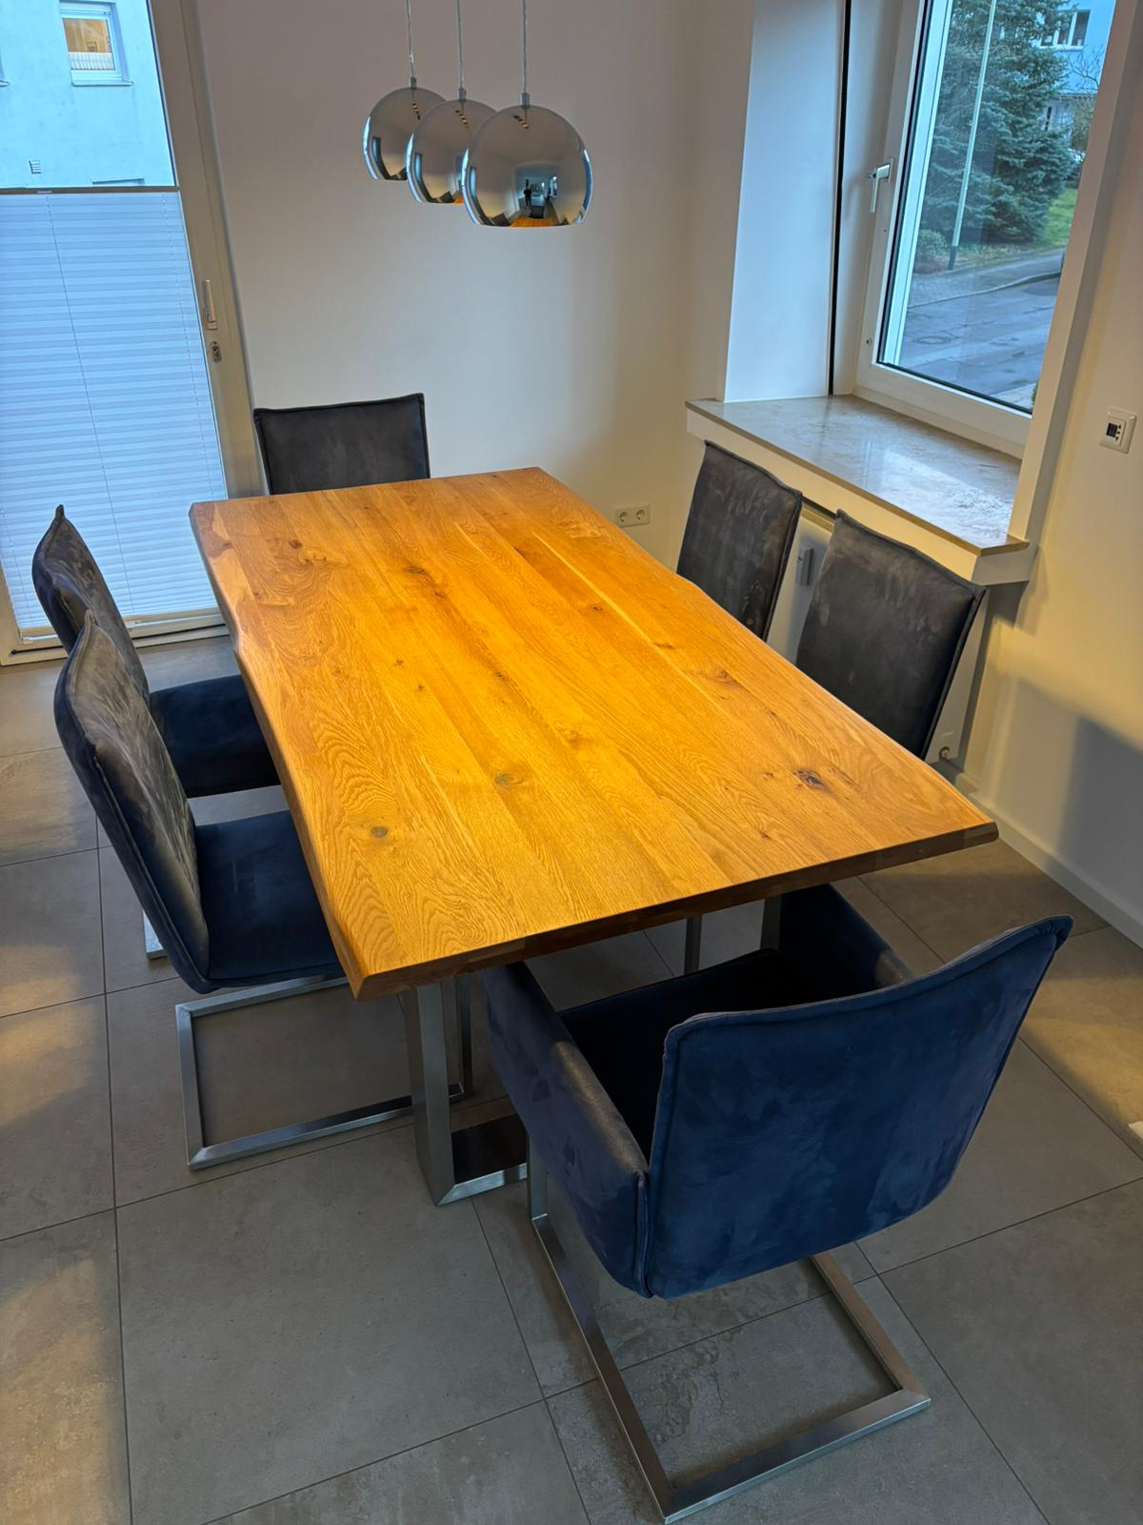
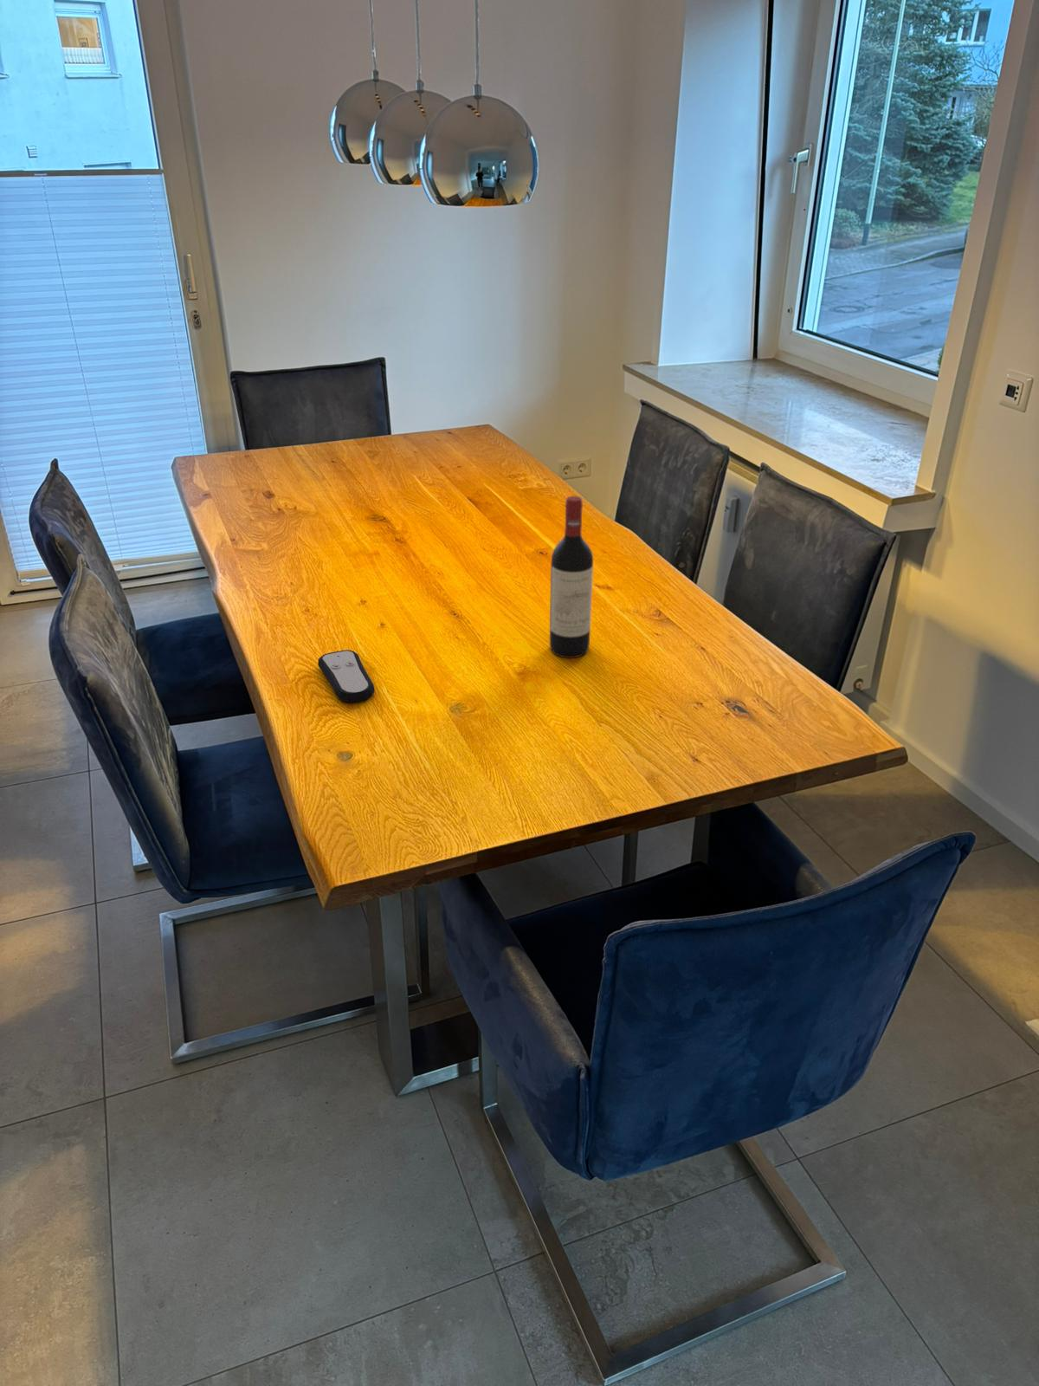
+ remote control [317,649,375,704]
+ wine bottle [549,495,594,659]
